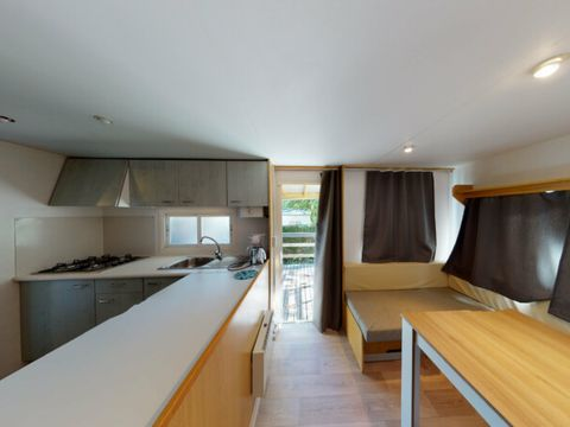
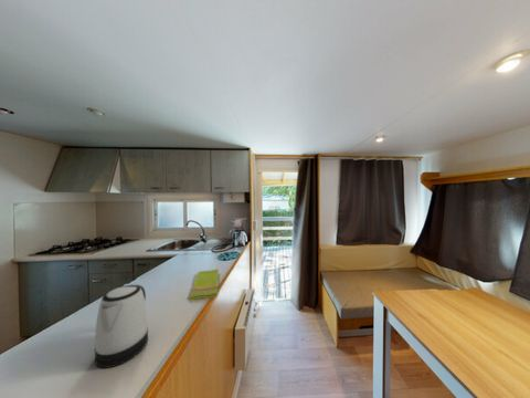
+ kettle [94,283,149,369]
+ dish towel [188,268,220,301]
